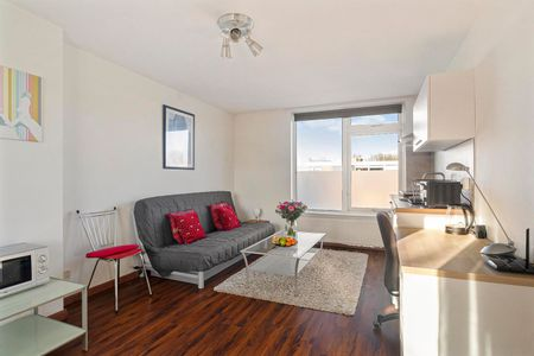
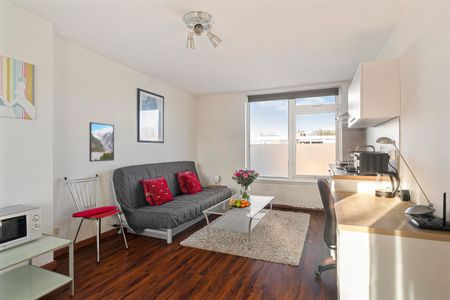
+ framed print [88,121,115,163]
